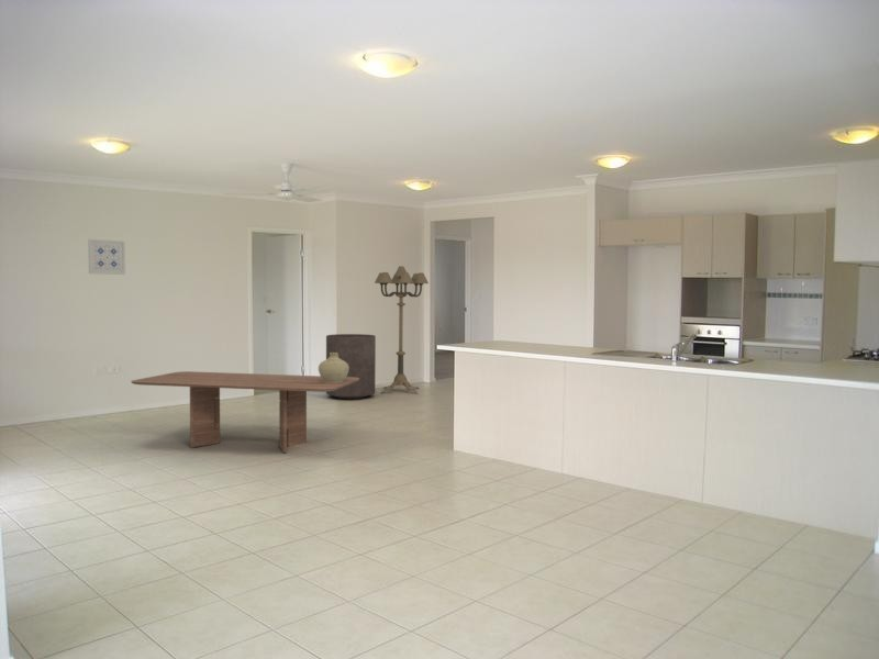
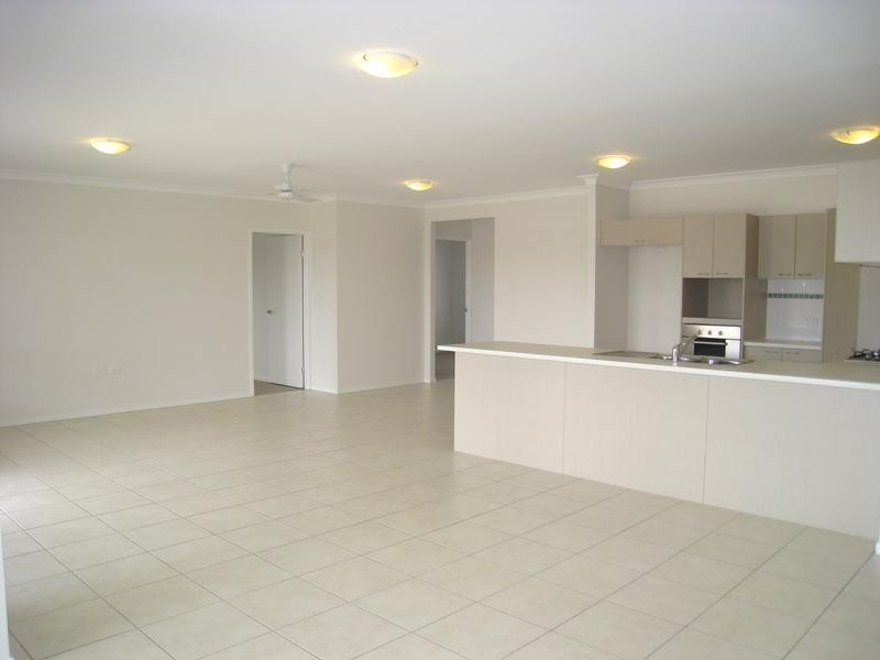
- dining table [130,370,359,454]
- wall art [87,238,126,276]
- ceramic jug [318,353,348,383]
- trash can [325,333,377,400]
- floor lamp [374,265,430,394]
